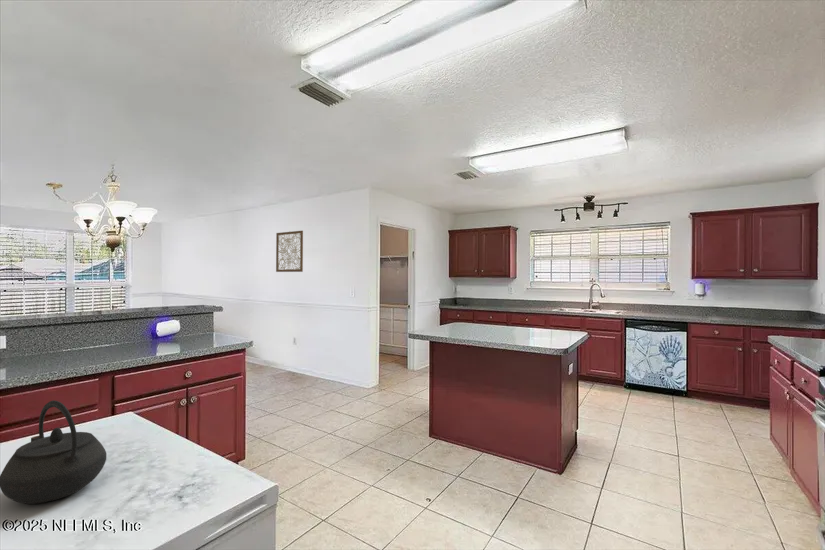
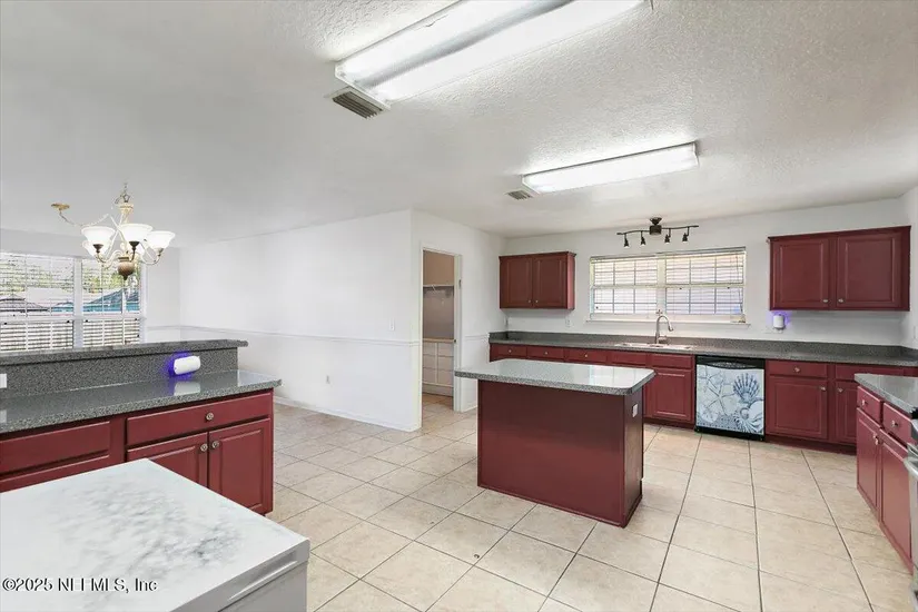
- wall art [275,230,304,273]
- kettle [0,399,107,505]
